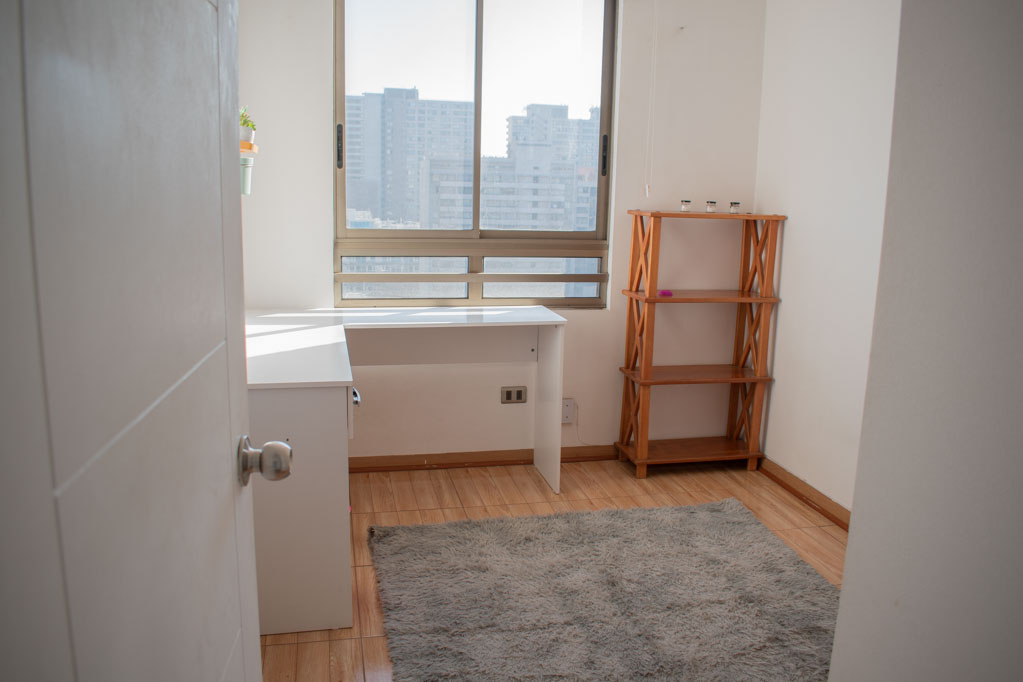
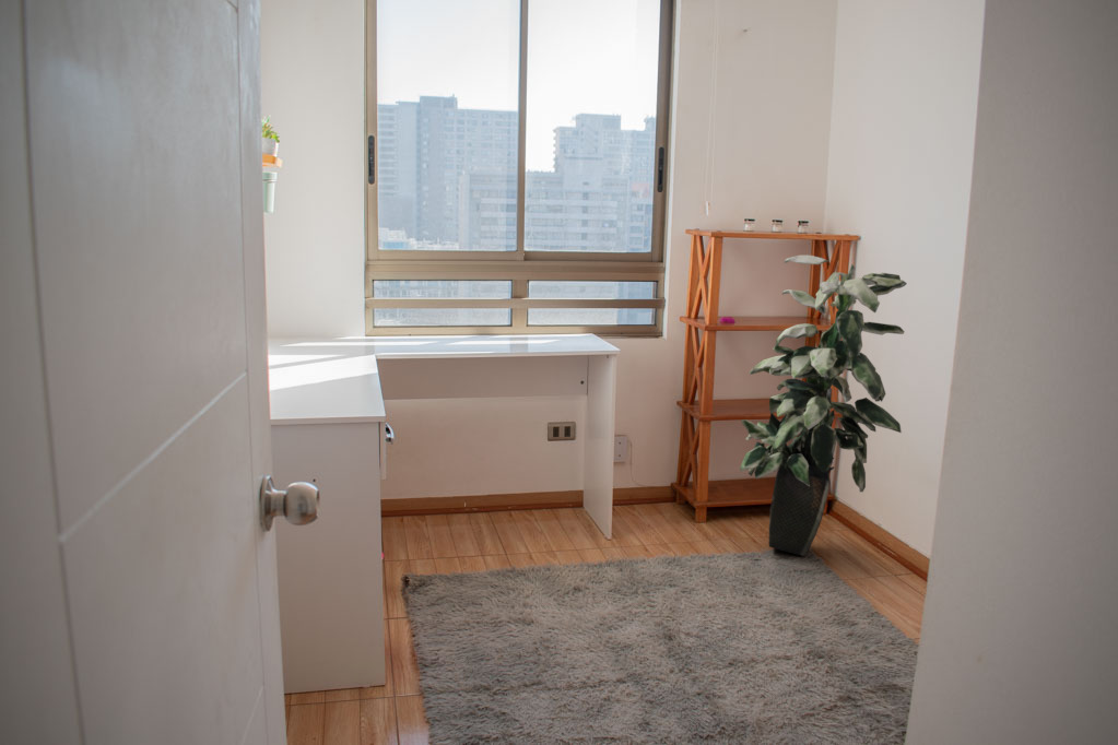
+ indoor plant [739,255,908,557]
